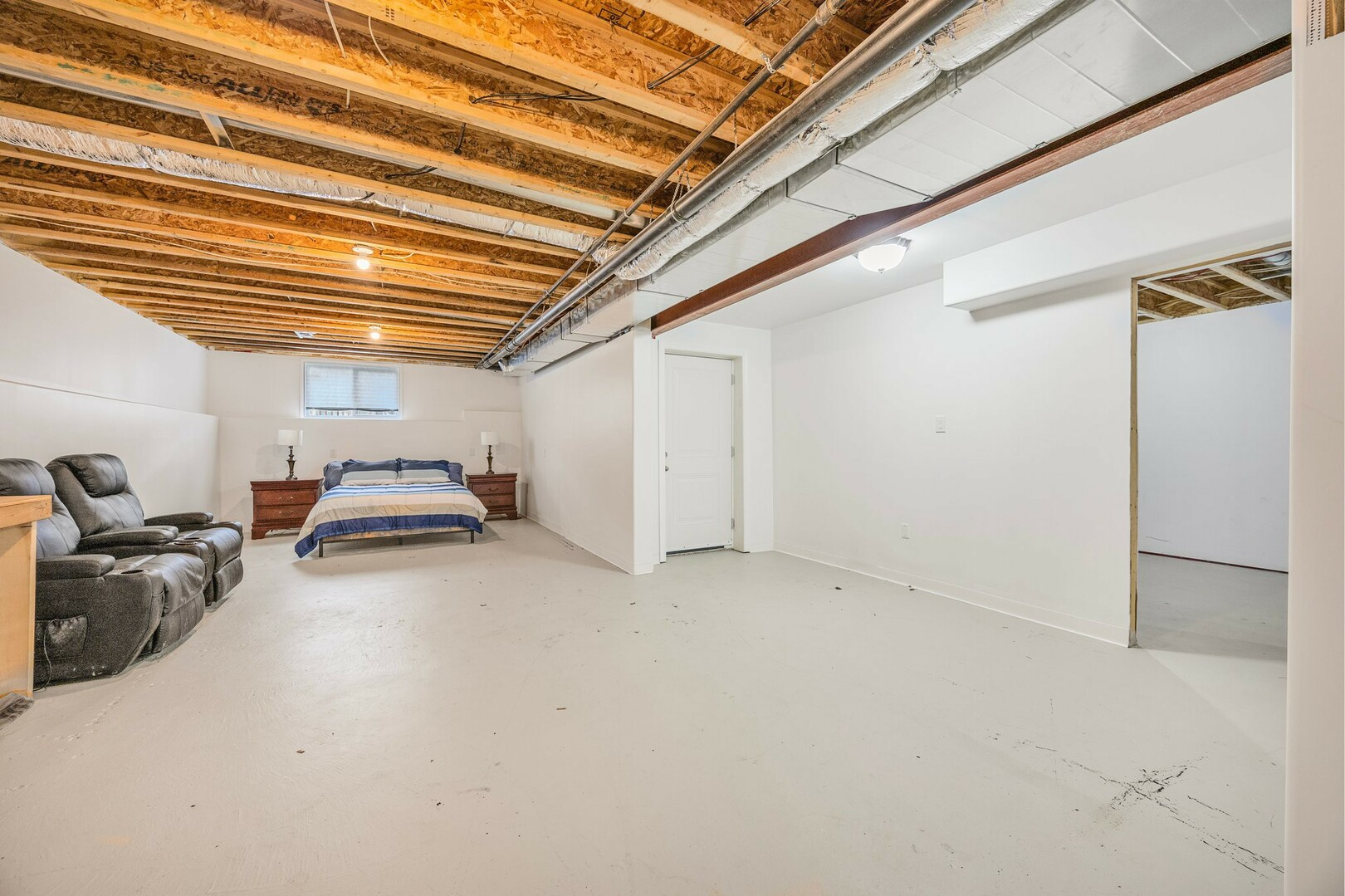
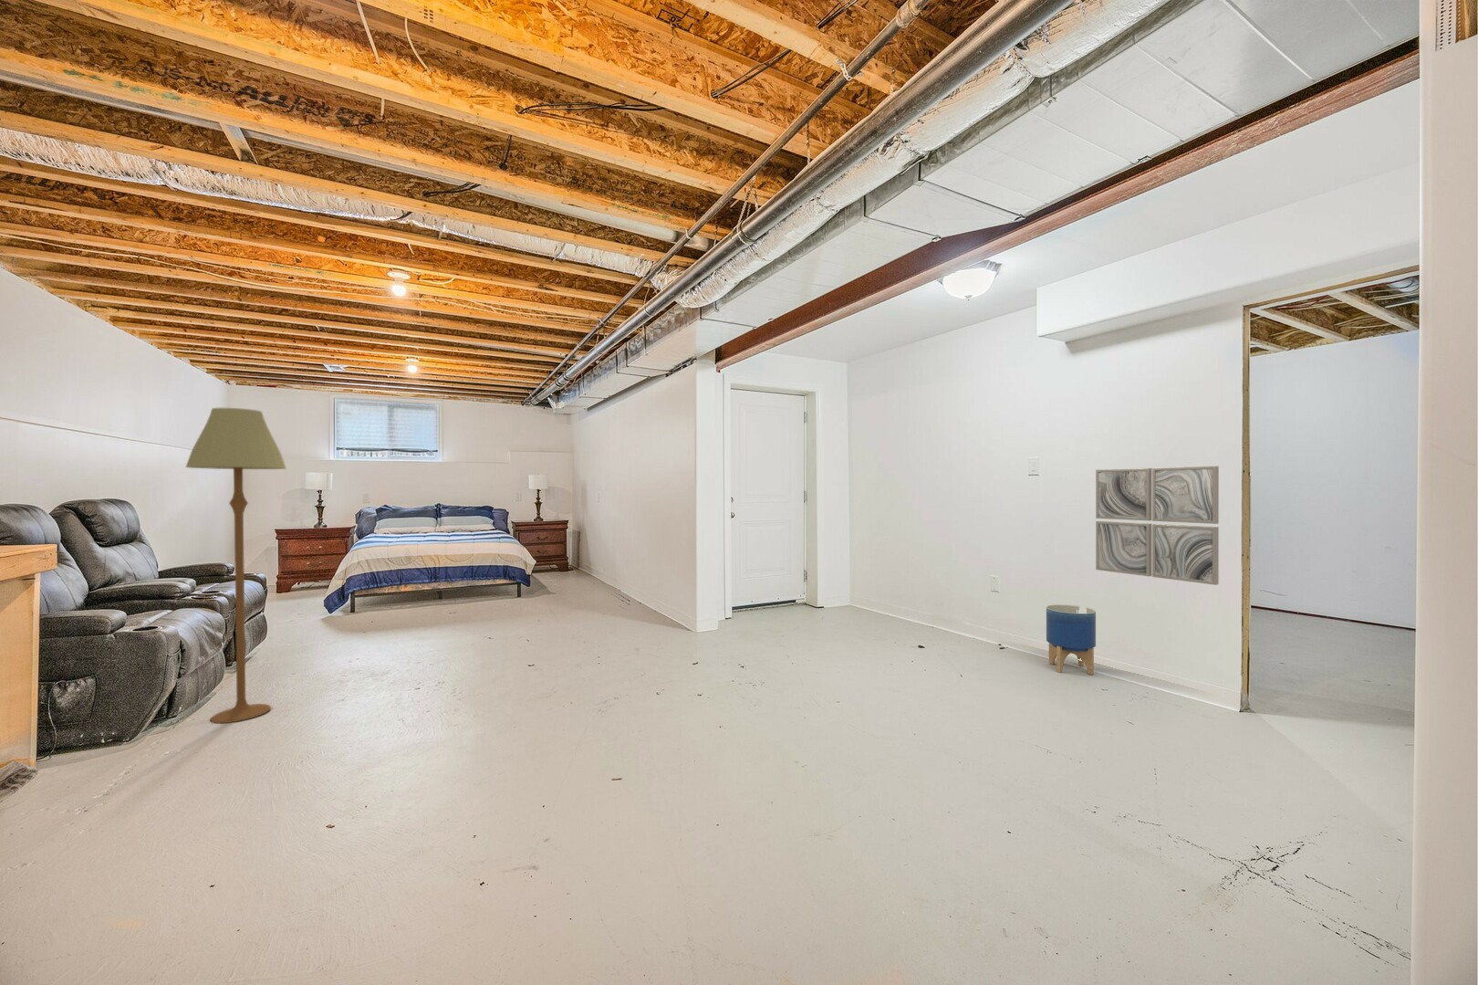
+ floor lamp [185,407,288,724]
+ planter [1045,604,1097,675]
+ wall art [1094,466,1220,586]
